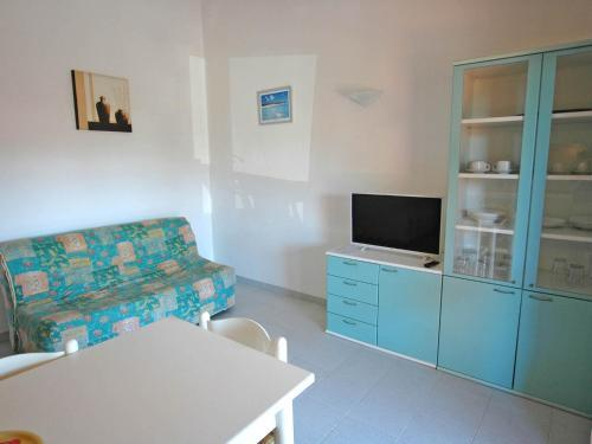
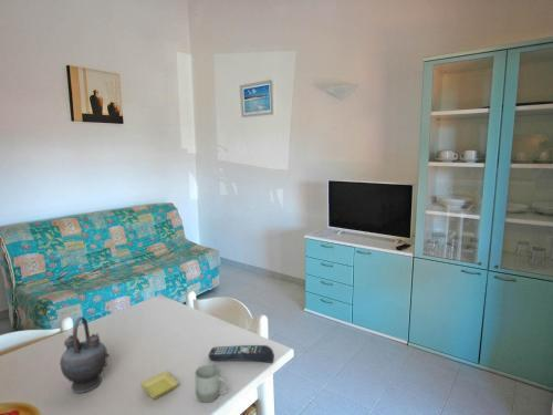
+ cup [195,363,230,403]
+ saucer [139,371,180,400]
+ teapot [59,315,111,394]
+ remote control [208,344,275,364]
